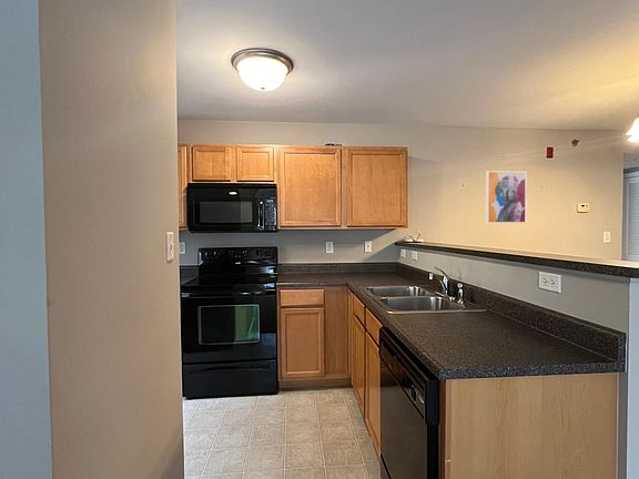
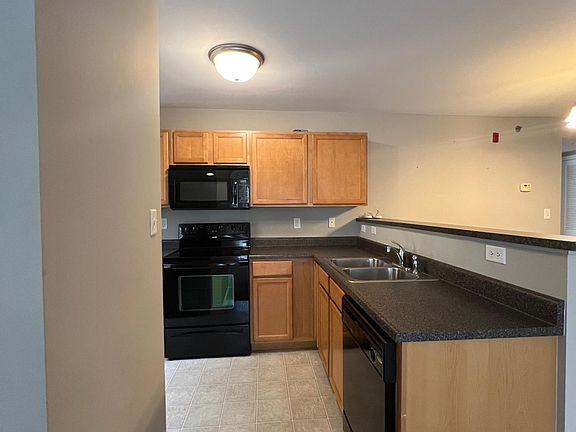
- wall art [485,170,528,224]
